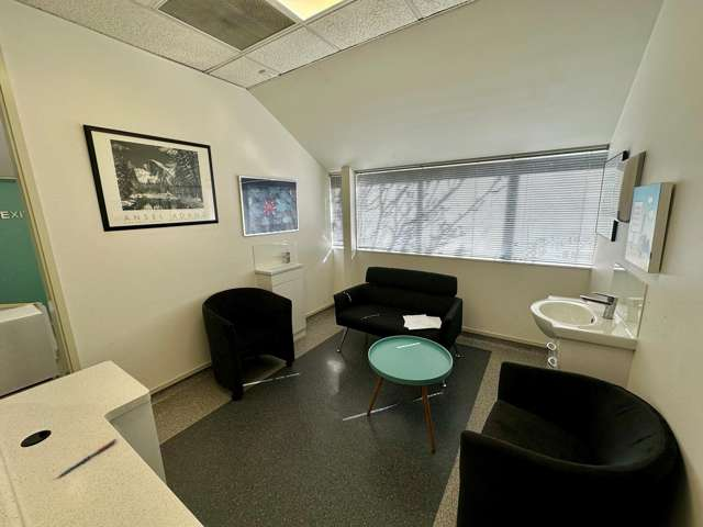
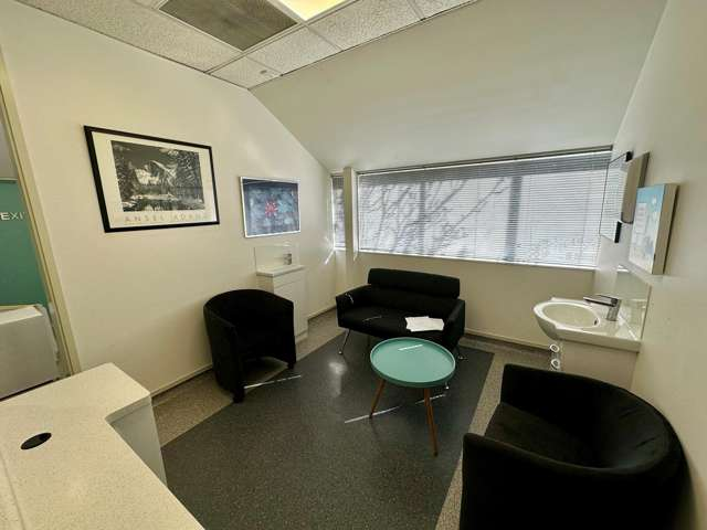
- pen [58,438,118,478]
